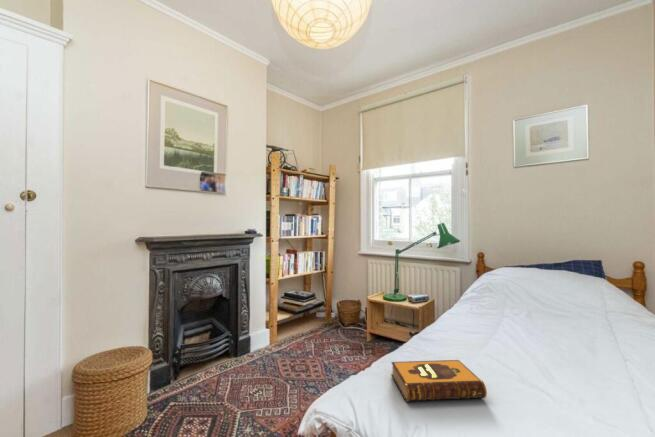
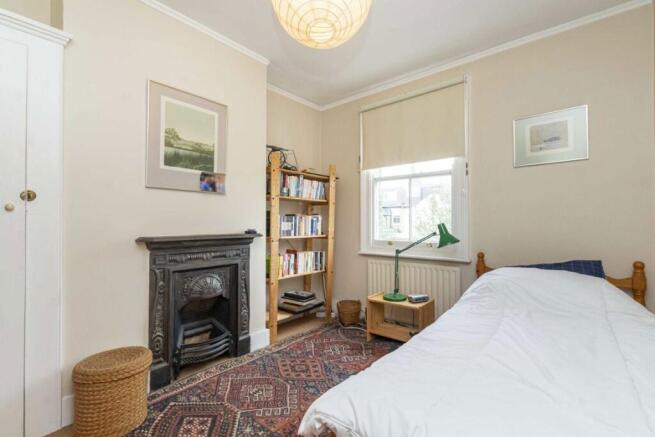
- hardback book [390,359,488,403]
